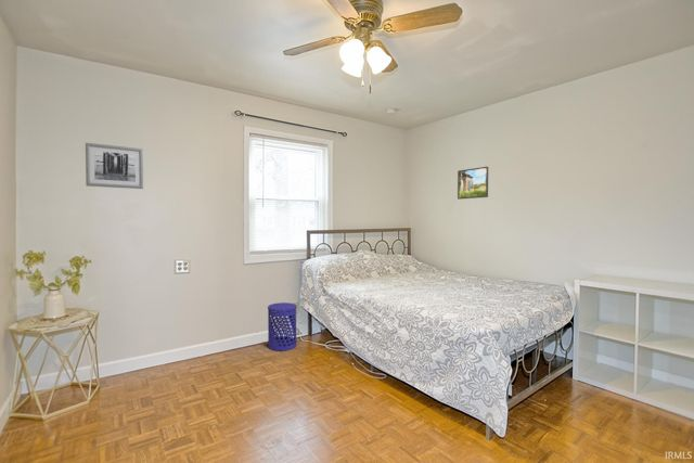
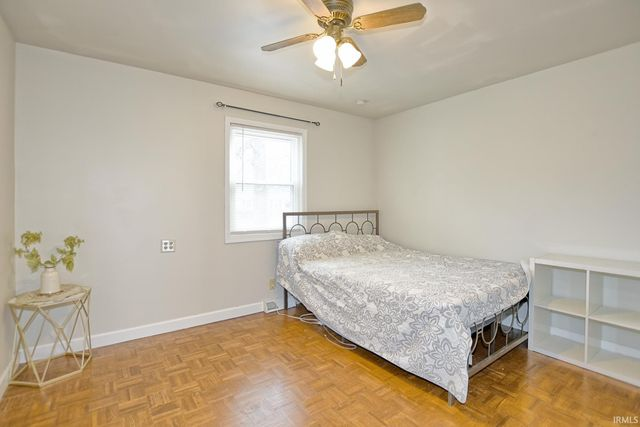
- waste bin [267,301,298,352]
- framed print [457,166,489,201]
- wall art [85,142,144,190]
